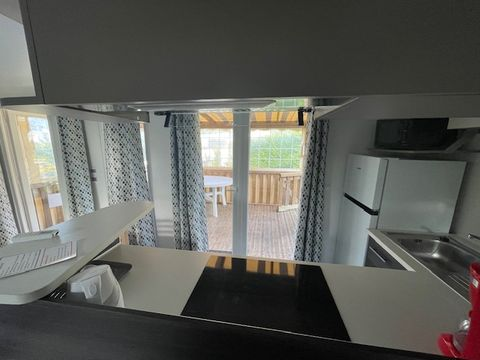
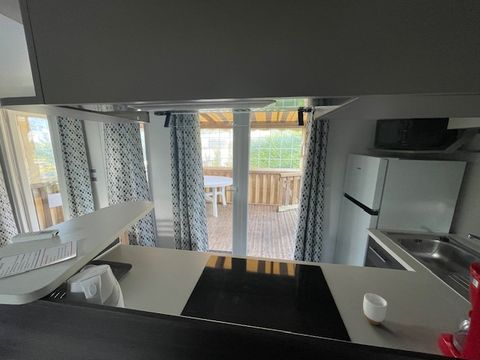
+ mug [362,292,389,326]
